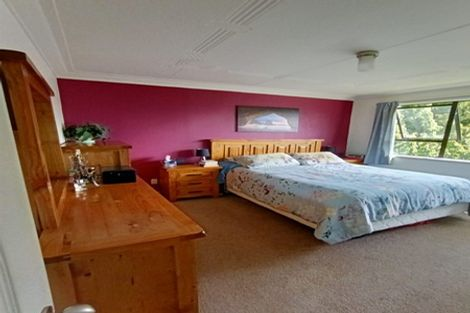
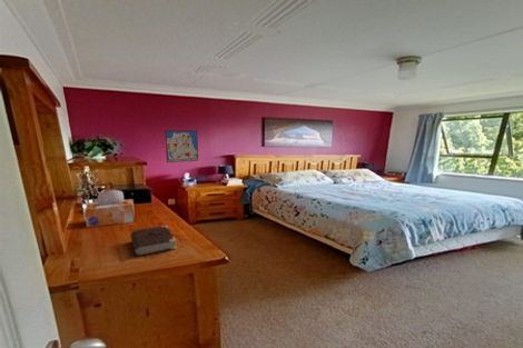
+ wall art [165,129,199,163]
+ book [129,225,178,257]
+ tissue box [83,189,135,228]
